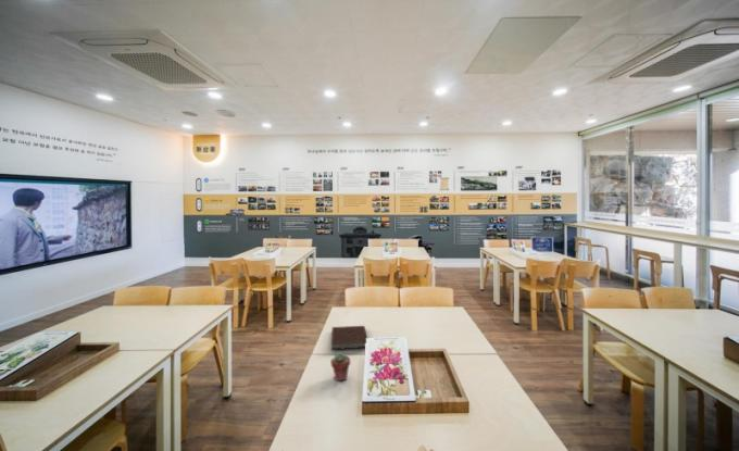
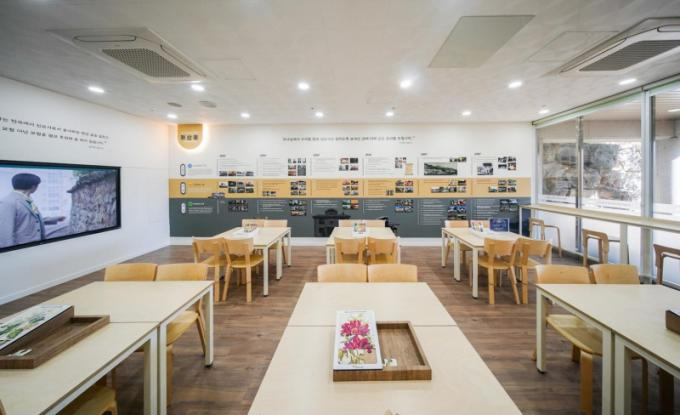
- potted succulent [329,351,351,381]
- notebook [330,325,368,351]
